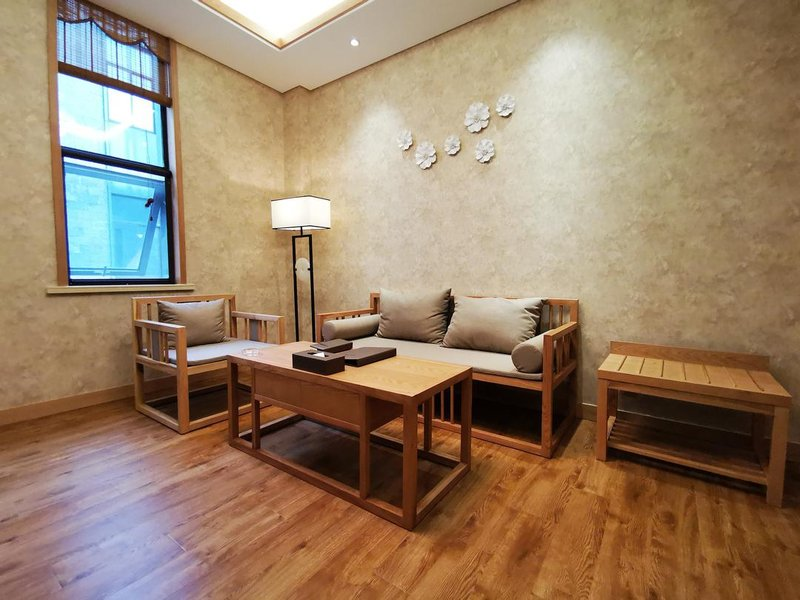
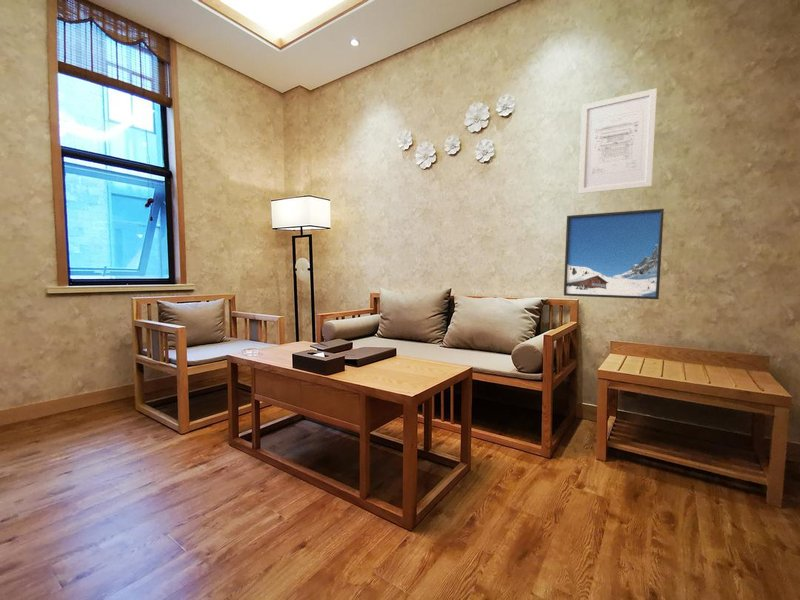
+ wall art [578,87,658,195]
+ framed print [563,208,665,300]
